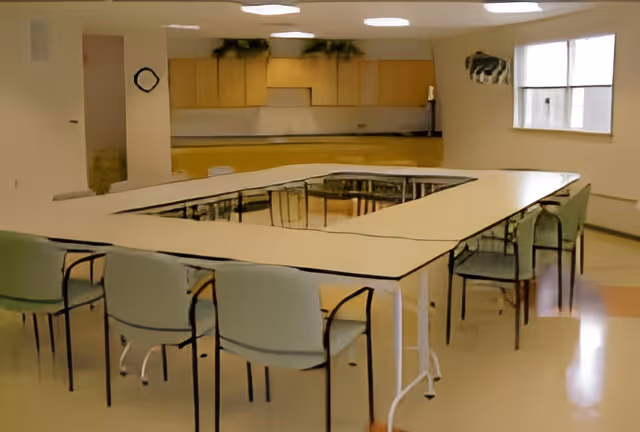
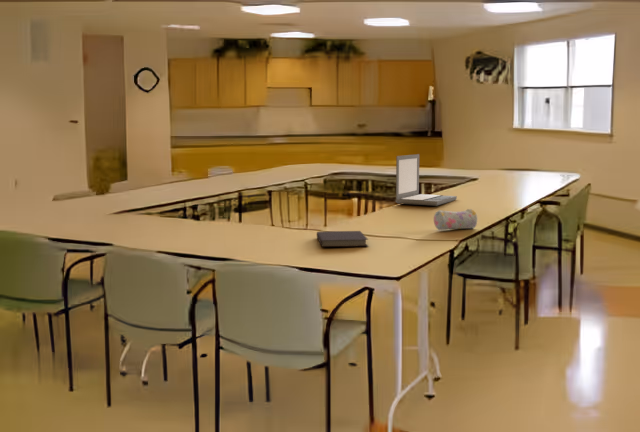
+ pencil case [433,208,478,231]
+ laptop [395,153,458,207]
+ notebook [316,230,369,248]
